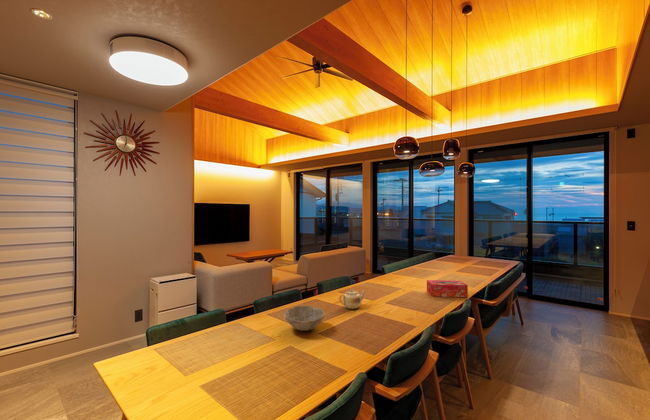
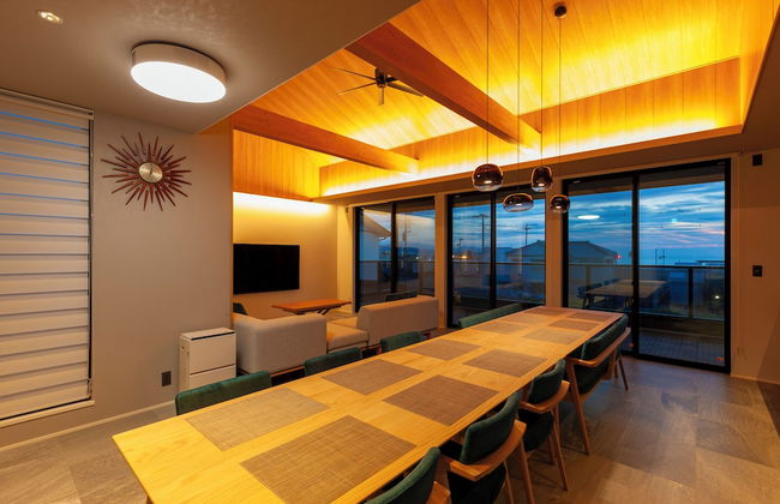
- bowl [283,305,326,332]
- teapot [339,288,366,310]
- tissue box [426,279,469,298]
